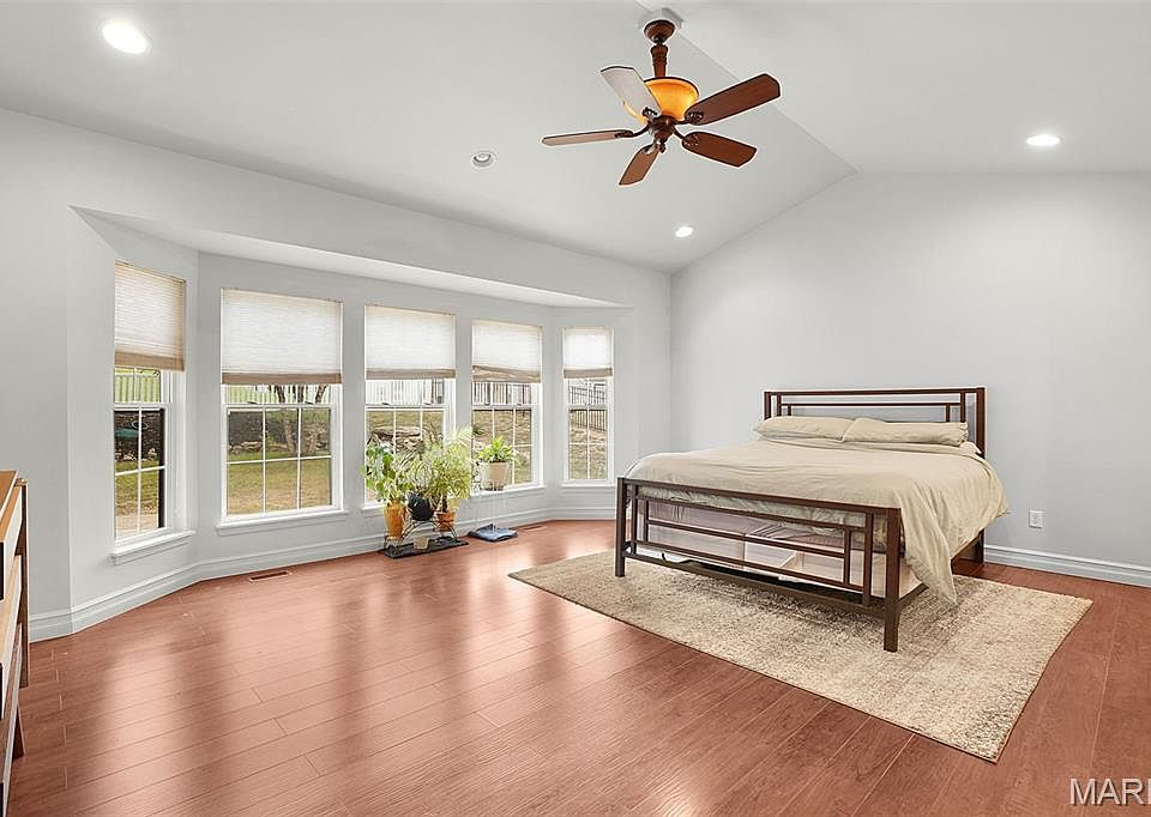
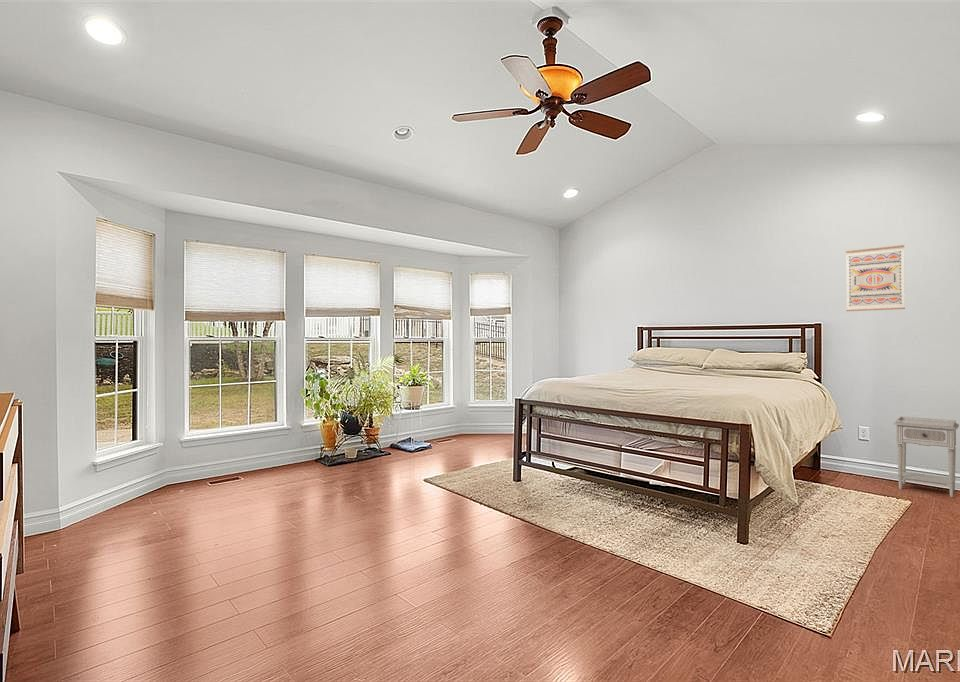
+ nightstand [893,416,960,498]
+ wall art [845,244,906,312]
